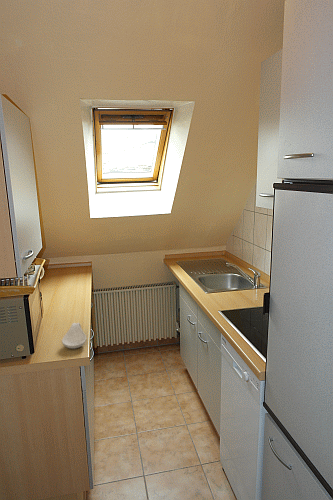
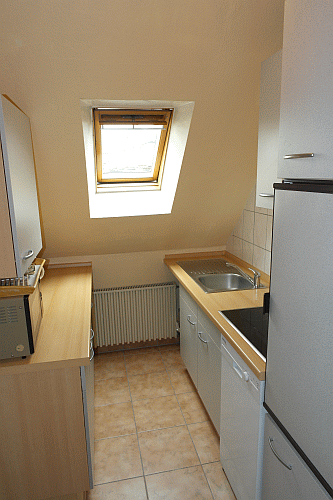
- spoon rest [61,322,87,350]
